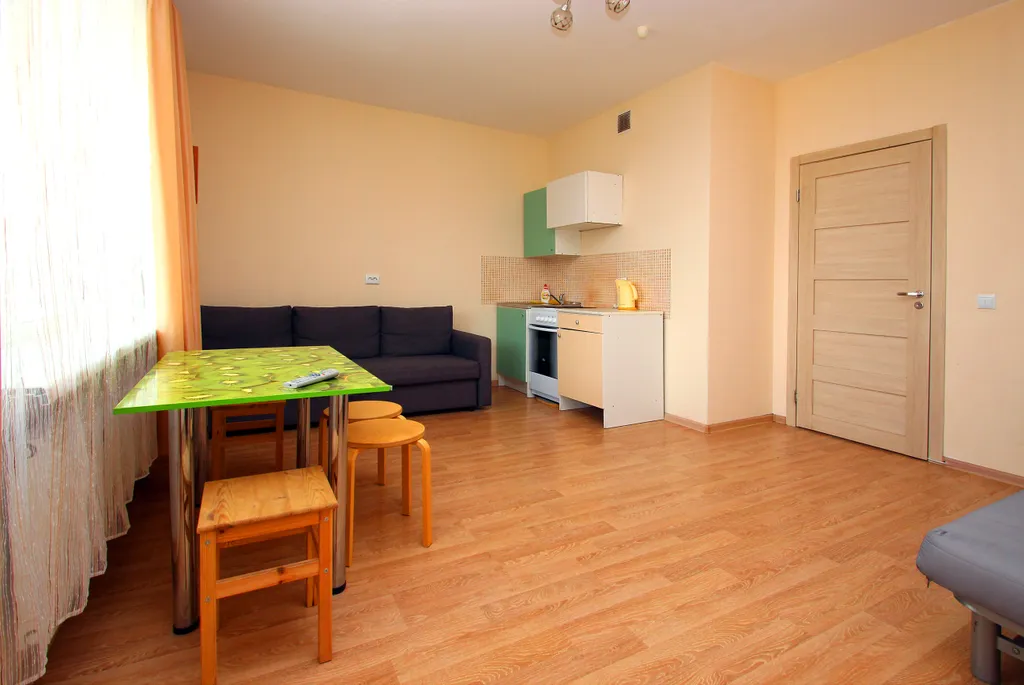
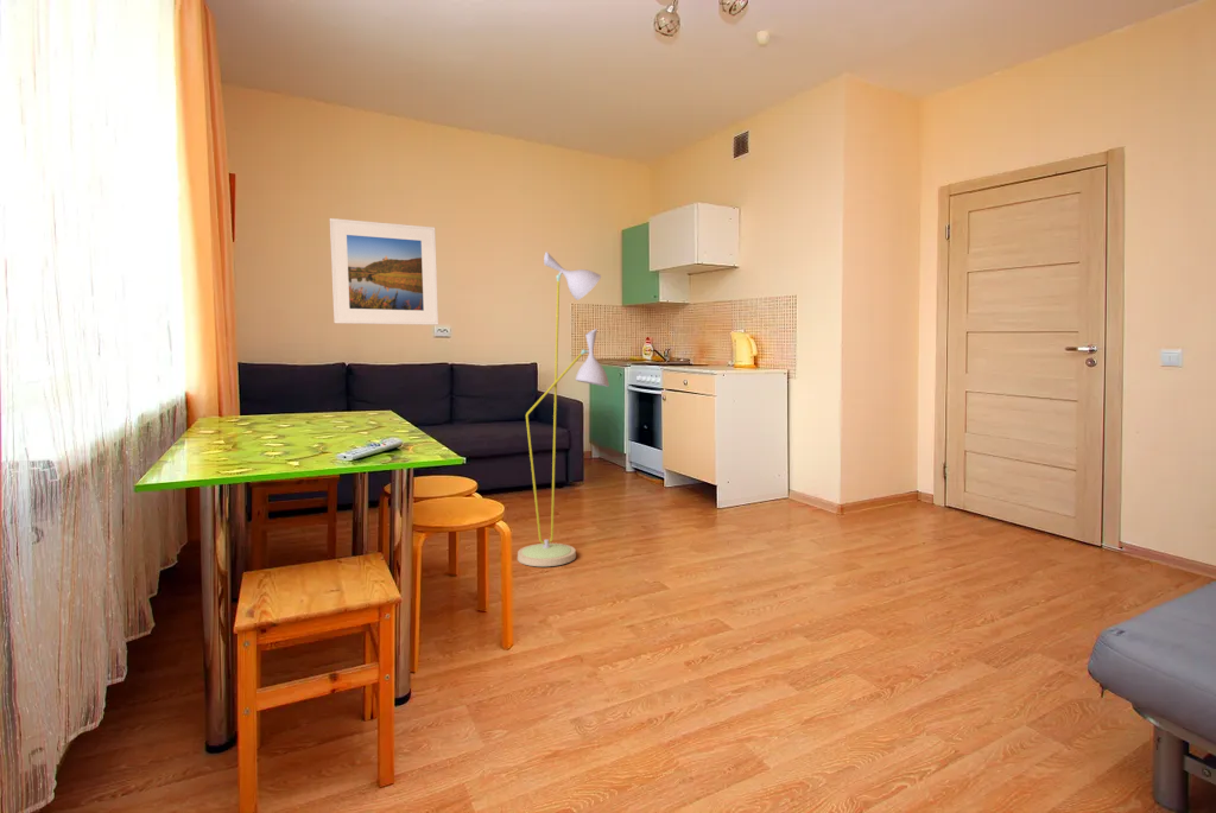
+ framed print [329,217,439,326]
+ floor lamp [517,250,610,567]
